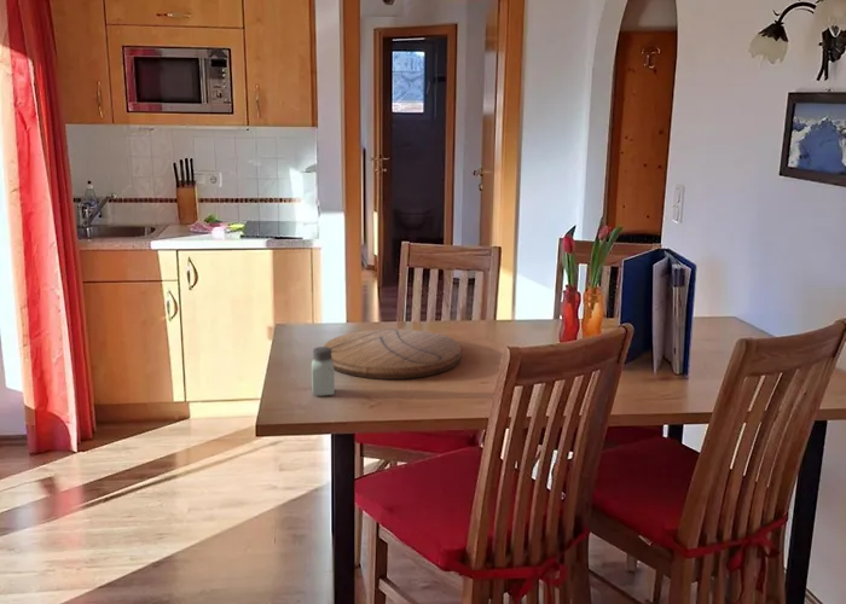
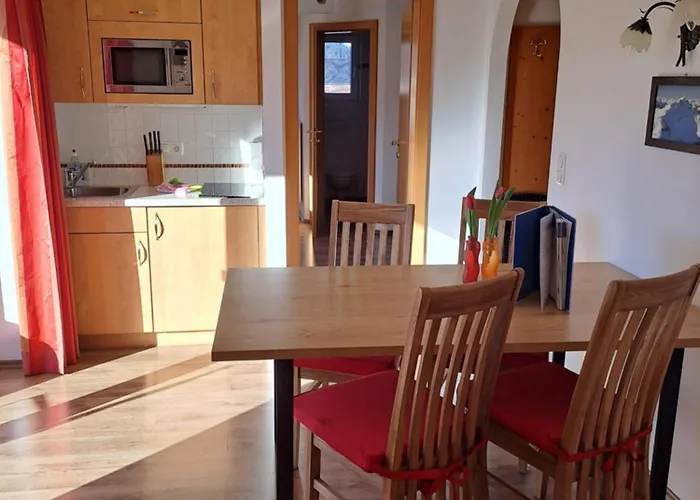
- cutting board [323,327,463,381]
- saltshaker [311,345,336,397]
